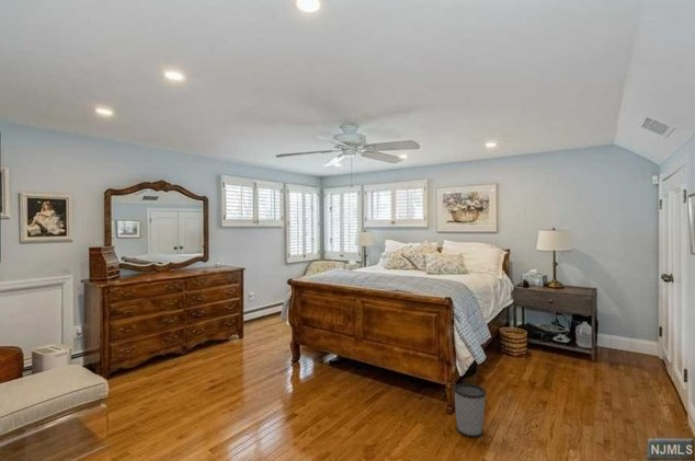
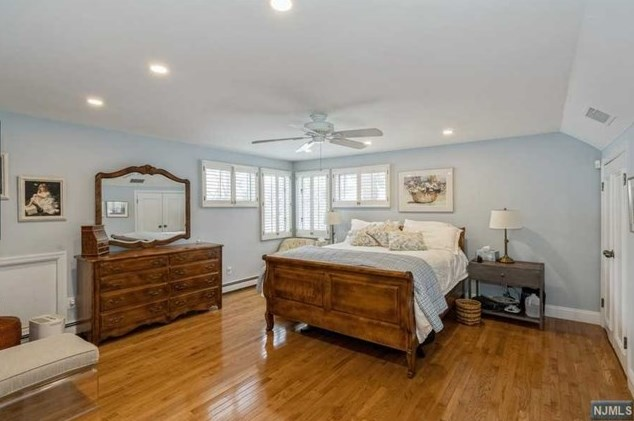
- wastebasket [453,382,488,439]
